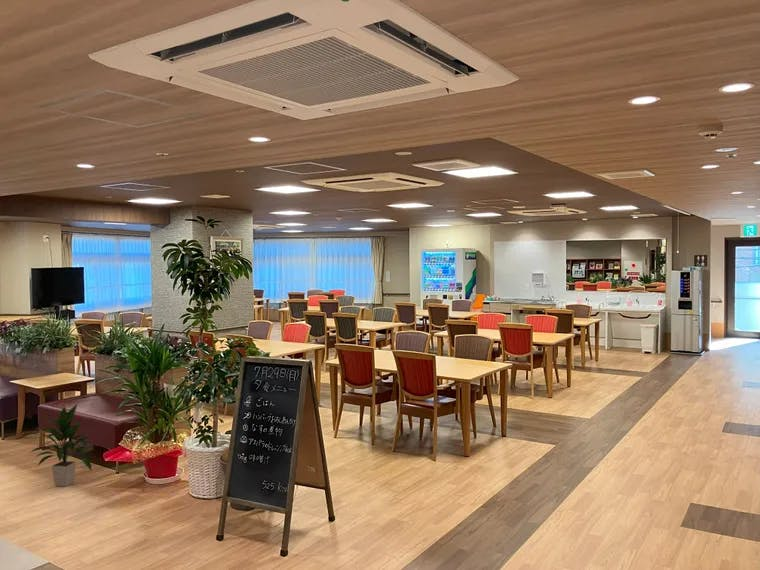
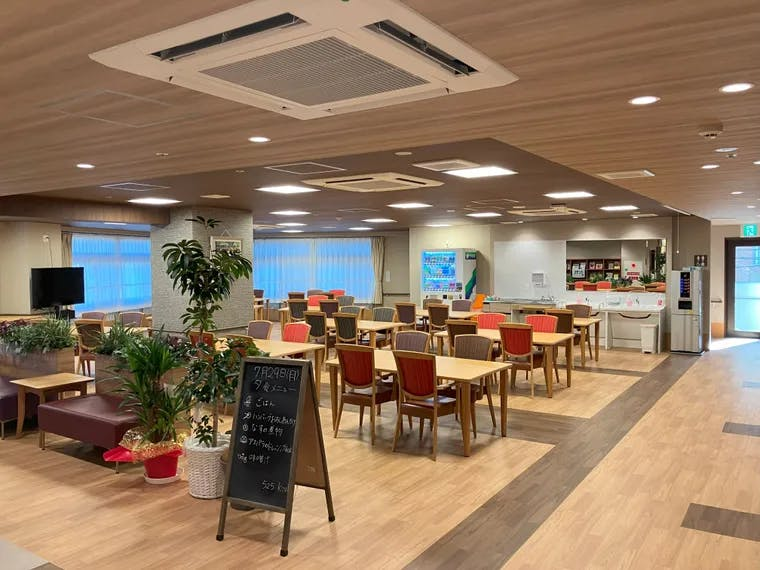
- indoor plant [28,403,93,487]
